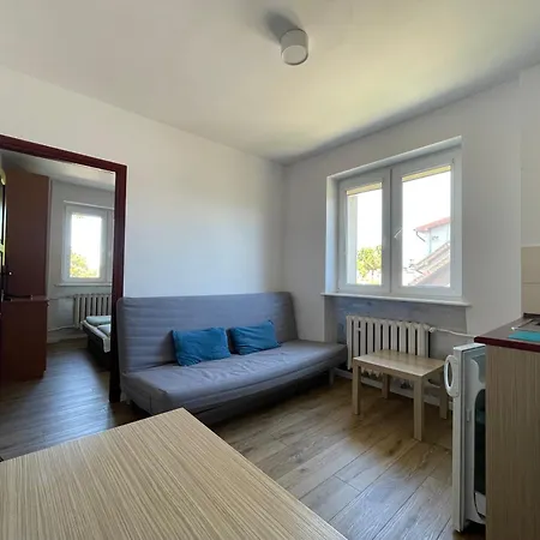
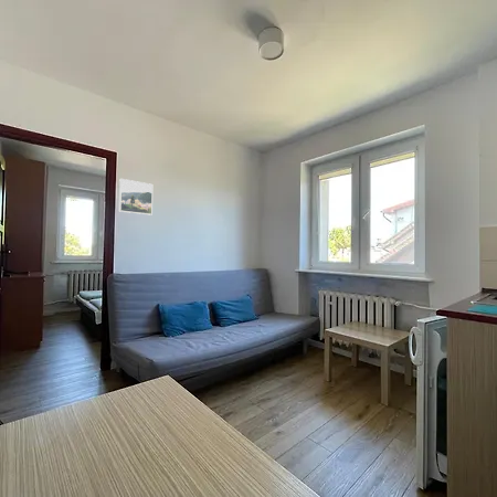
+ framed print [118,178,154,216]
